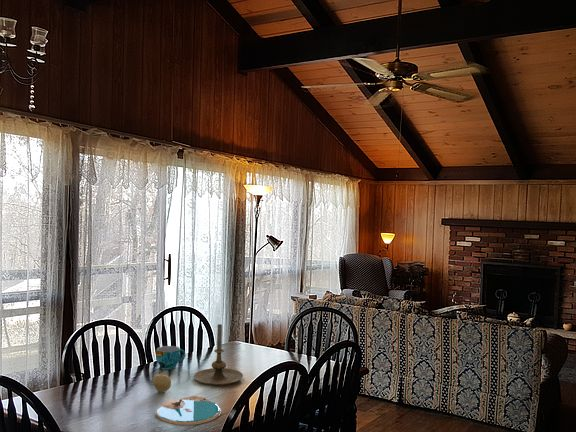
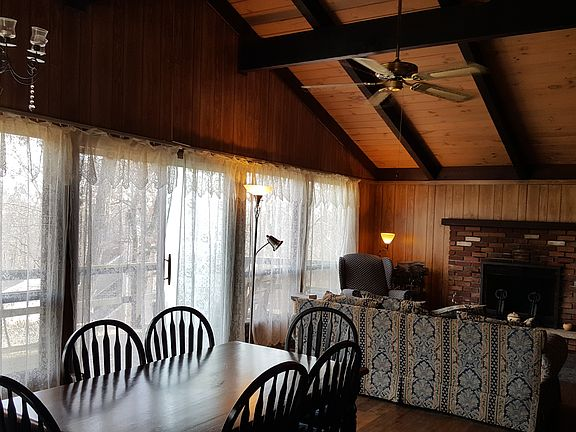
- fruit [152,369,172,393]
- cup [155,345,187,371]
- plate [155,395,222,426]
- candle holder [193,323,244,386]
